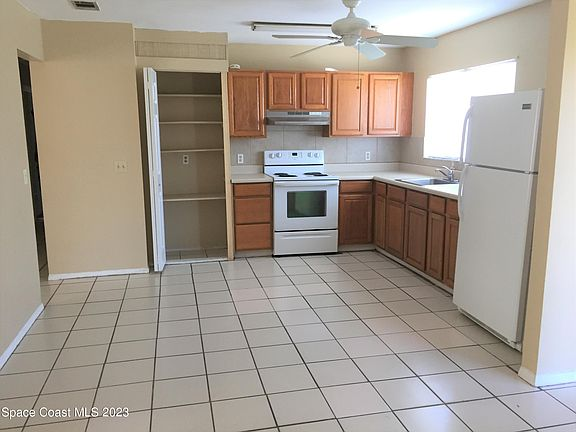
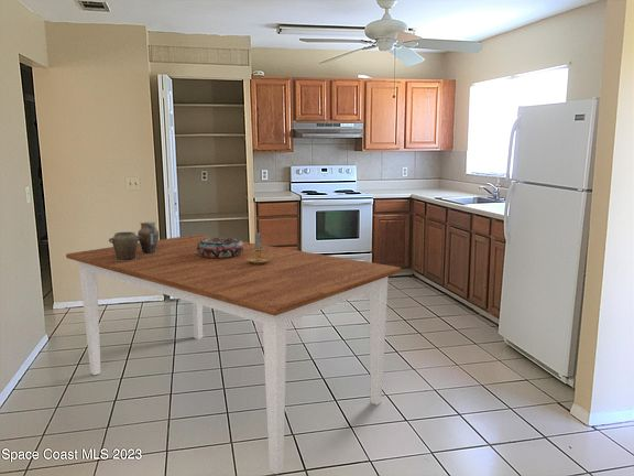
+ candlestick [247,231,273,264]
+ decorative bowl [197,236,243,258]
+ dining table [65,234,402,475]
+ jar set [108,220,160,261]
